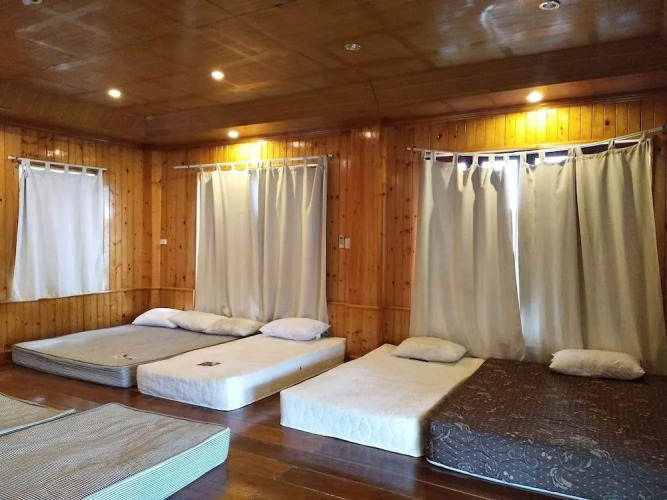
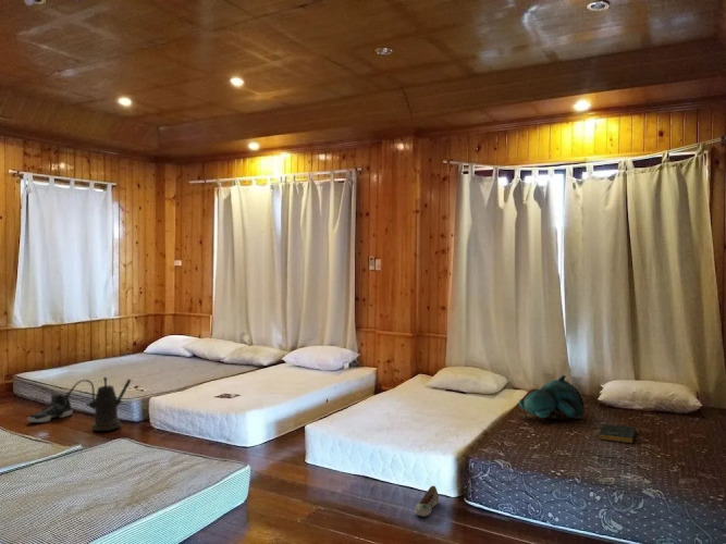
+ book [599,423,637,444]
+ teddy bear [518,374,586,420]
+ shoe [414,485,440,517]
+ watering can [63,376,133,432]
+ sneaker [26,393,74,423]
